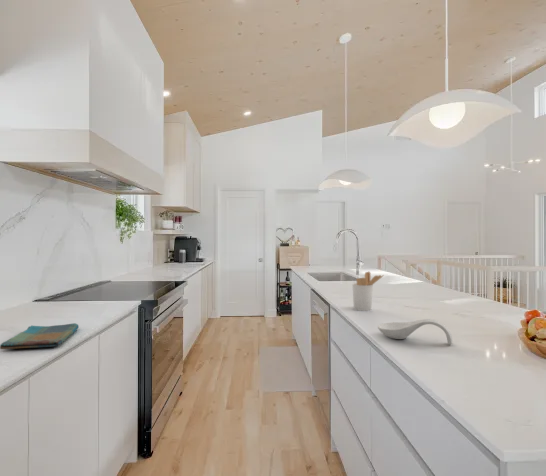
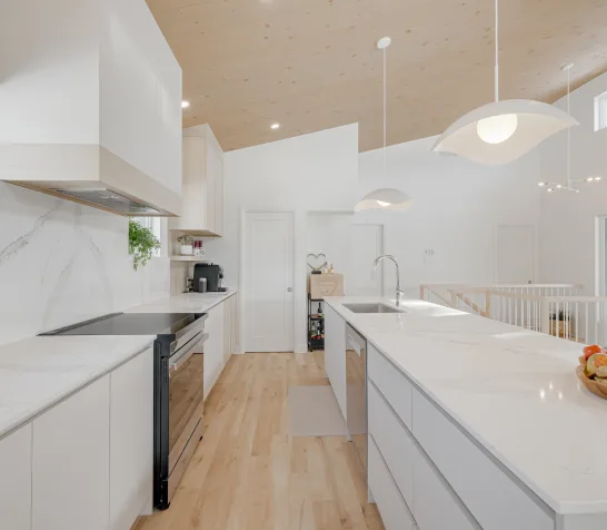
- utensil holder [351,271,385,312]
- spoon rest [377,318,453,346]
- dish towel [0,322,80,350]
